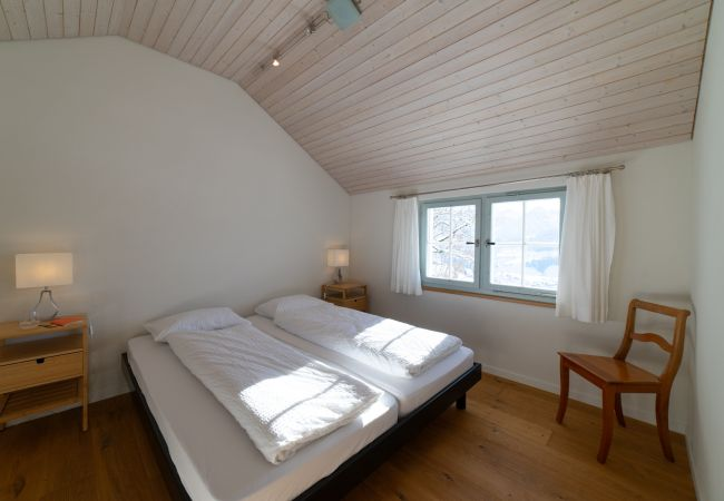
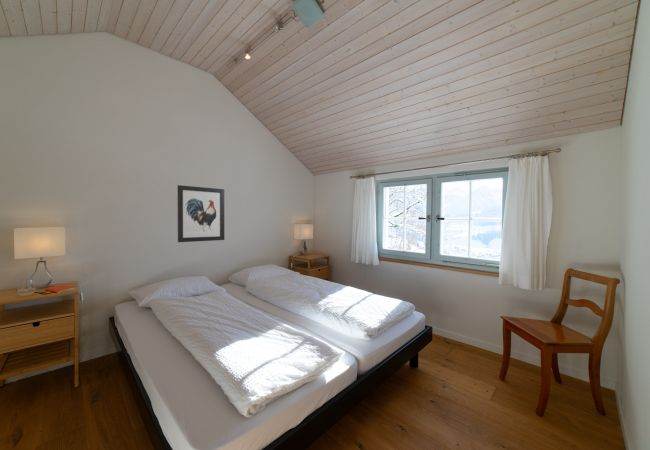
+ wall art [176,184,225,243]
